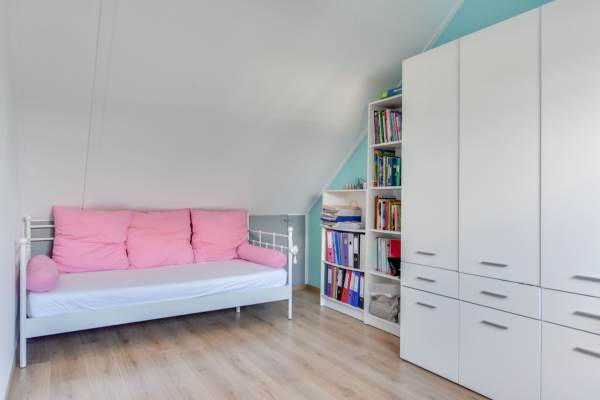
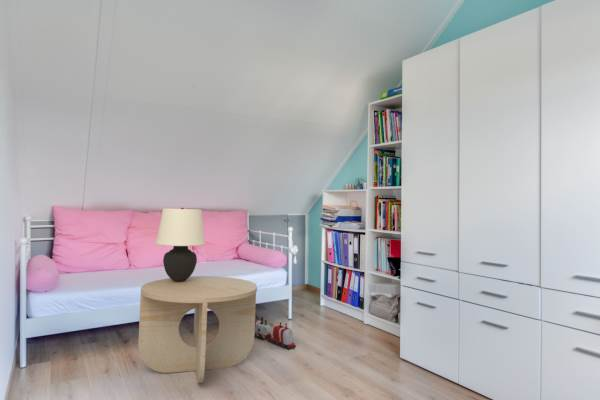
+ table lamp [155,207,206,282]
+ toy train [254,314,297,350]
+ side table [137,275,258,384]
